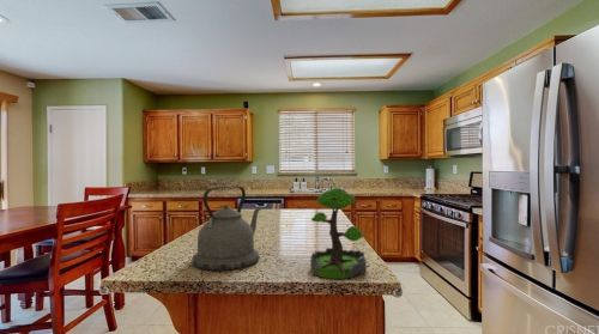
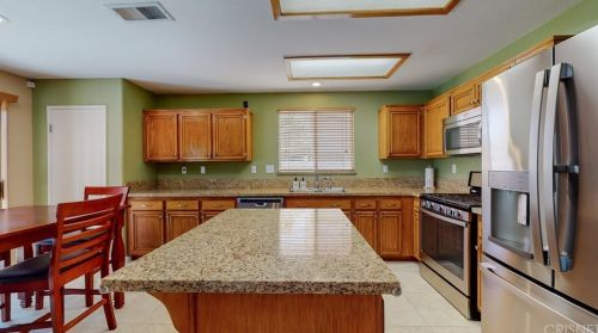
- plant [309,187,368,280]
- kettle [190,184,262,273]
